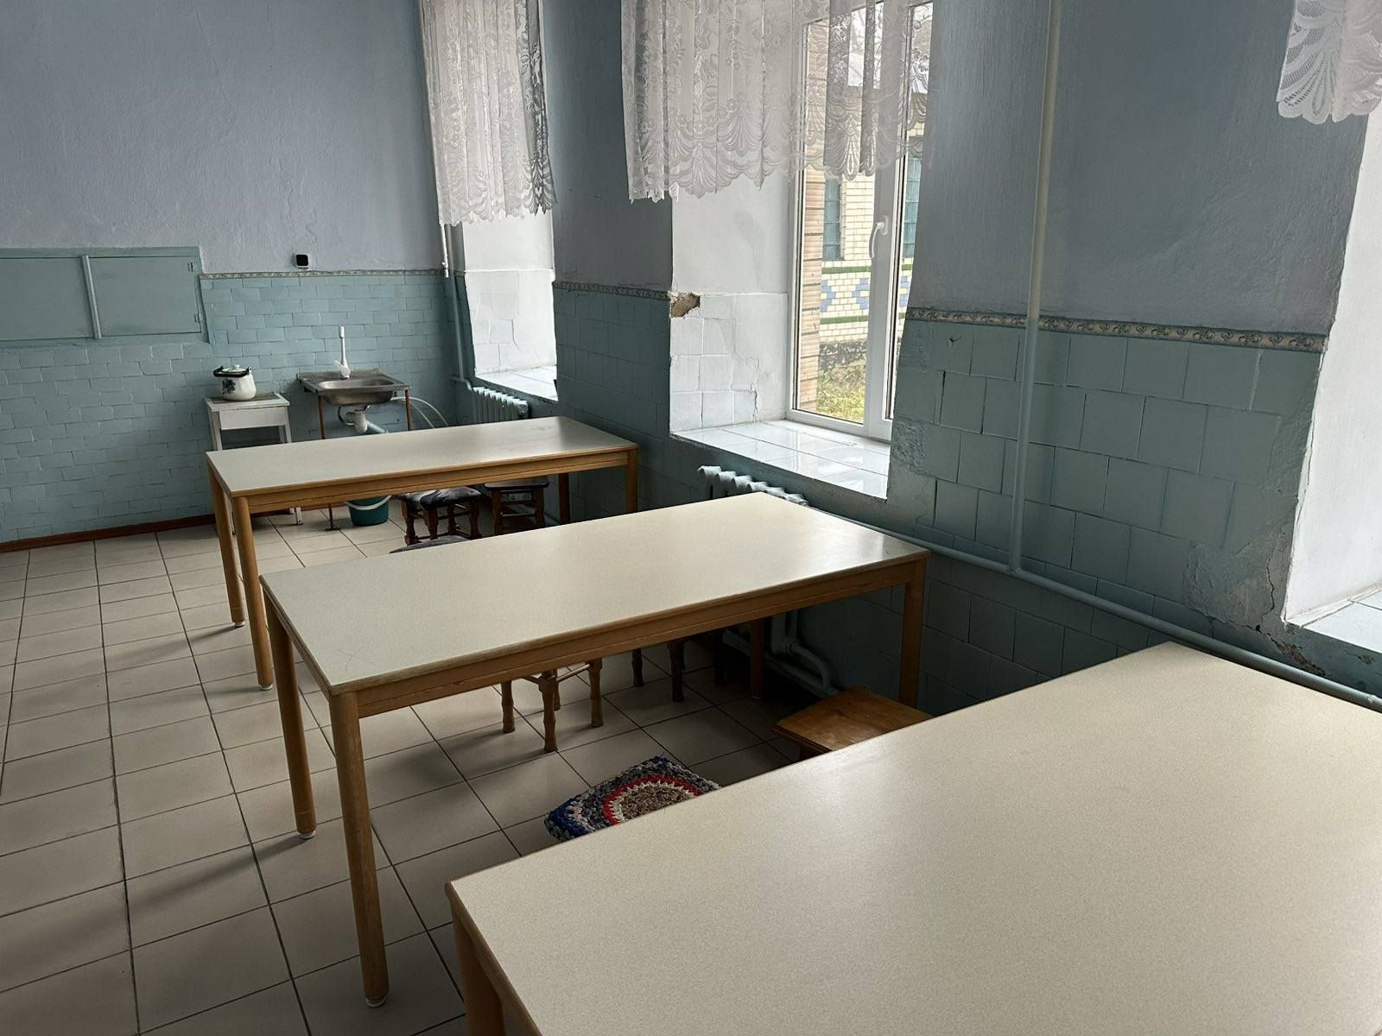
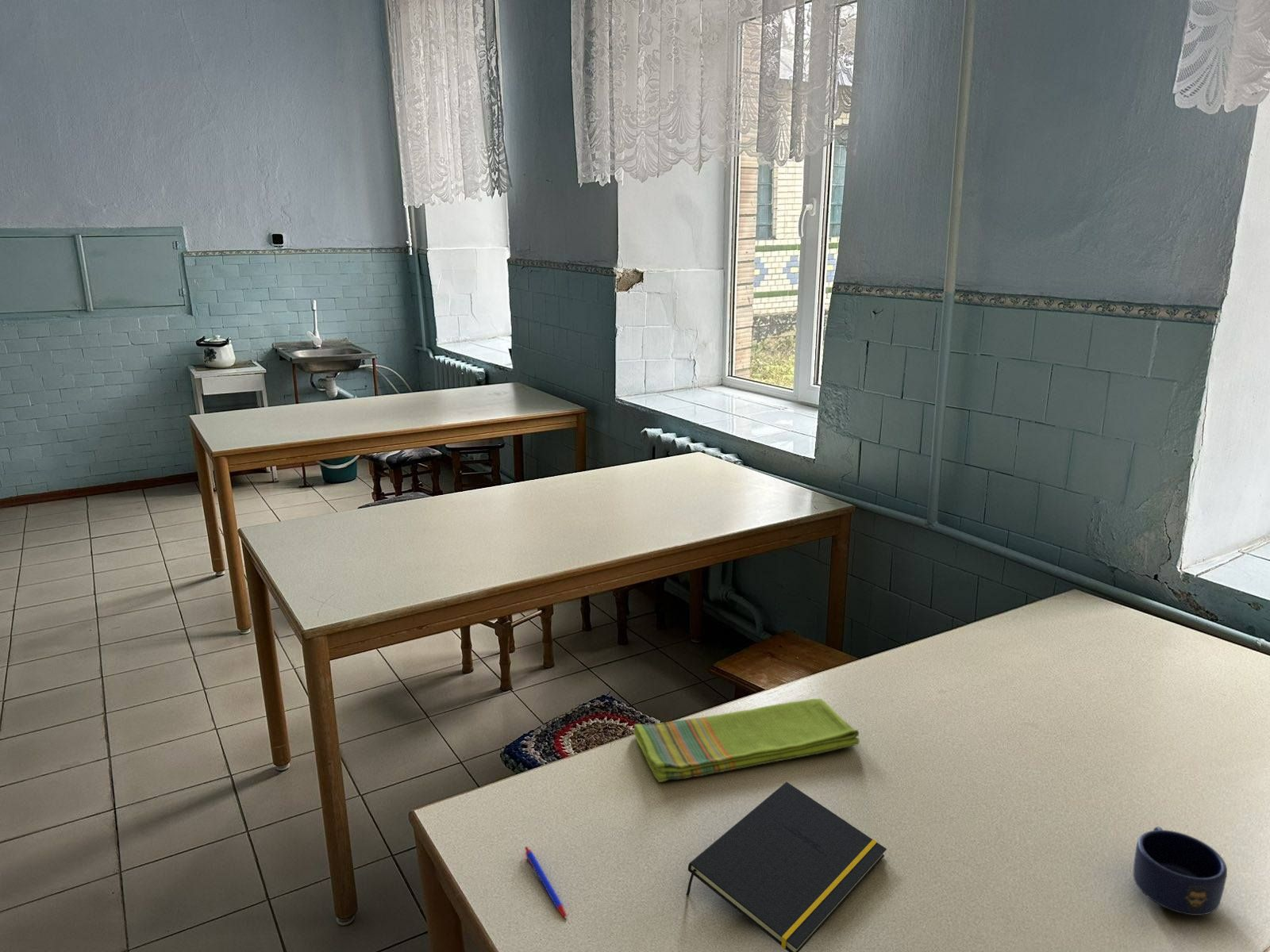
+ pen [524,846,568,920]
+ dish towel [633,698,860,783]
+ notepad [685,781,887,952]
+ mug [1133,826,1228,916]
